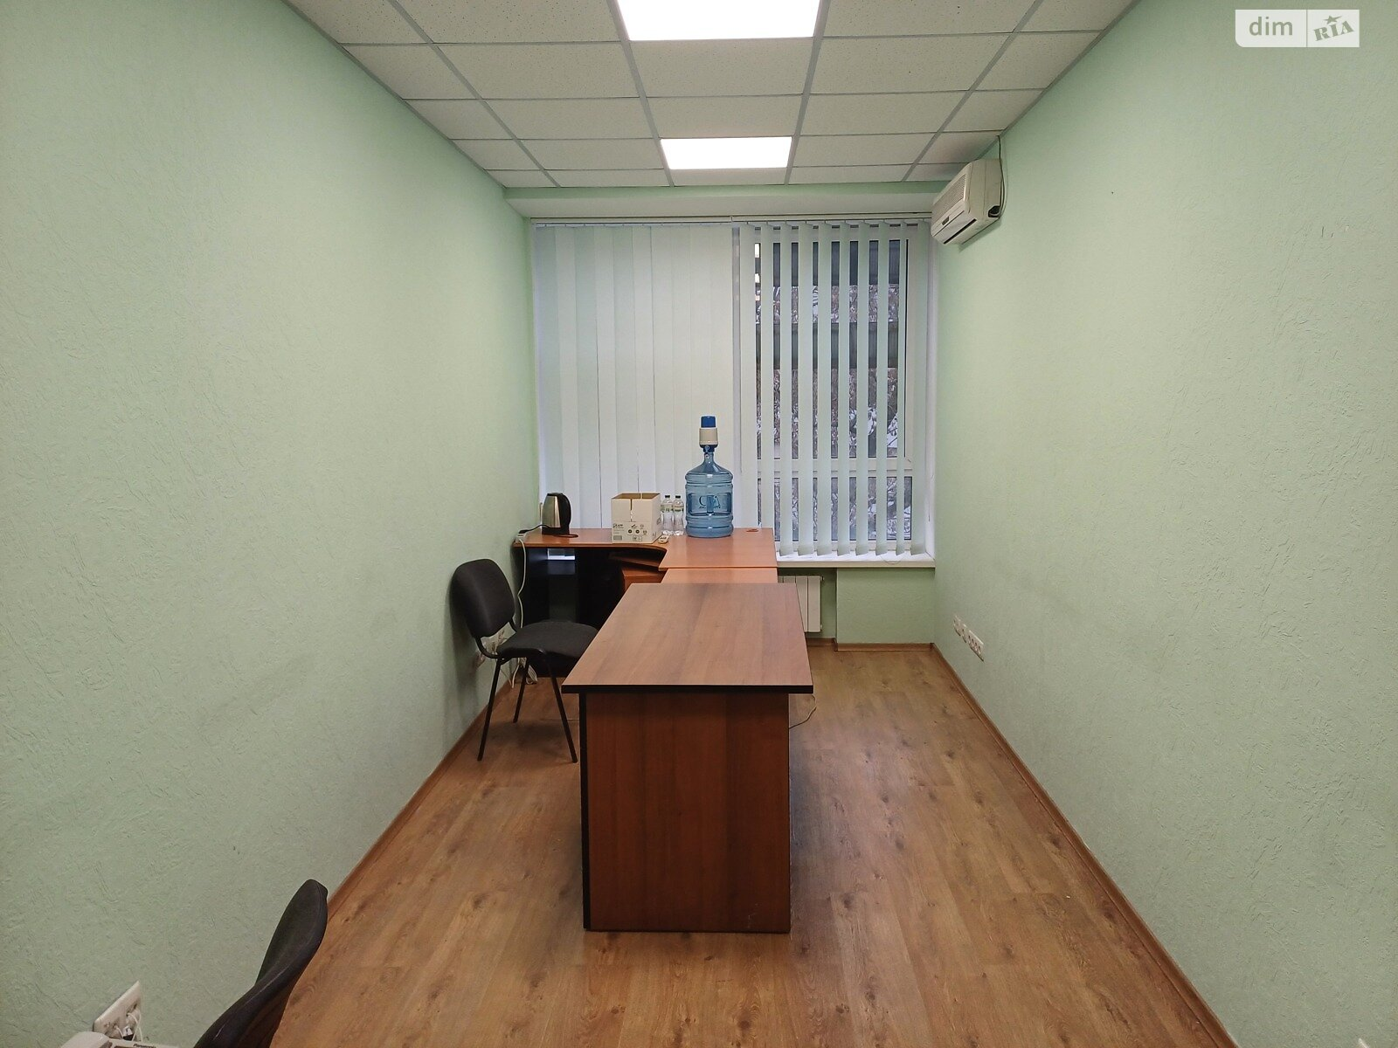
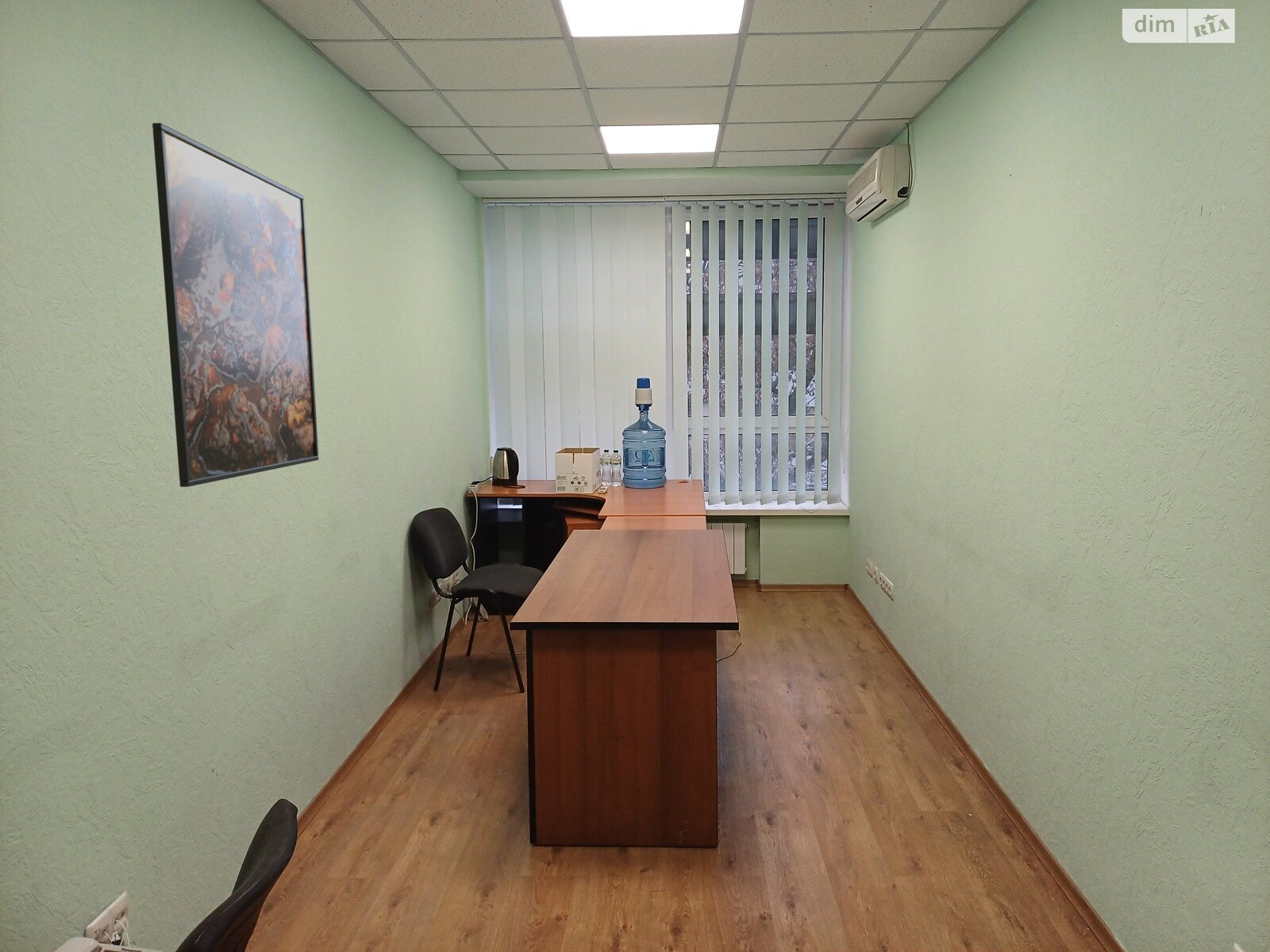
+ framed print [152,122,319,488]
